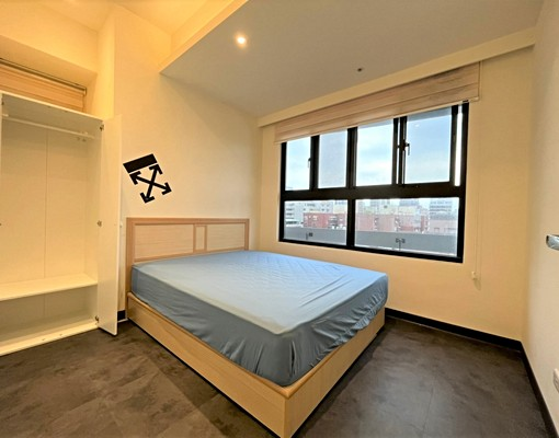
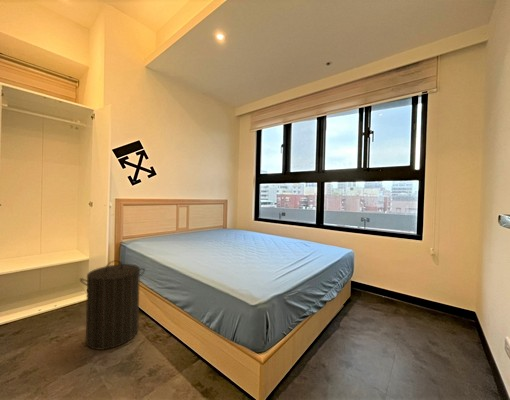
+ laundry hamper [79,260,146,351]
